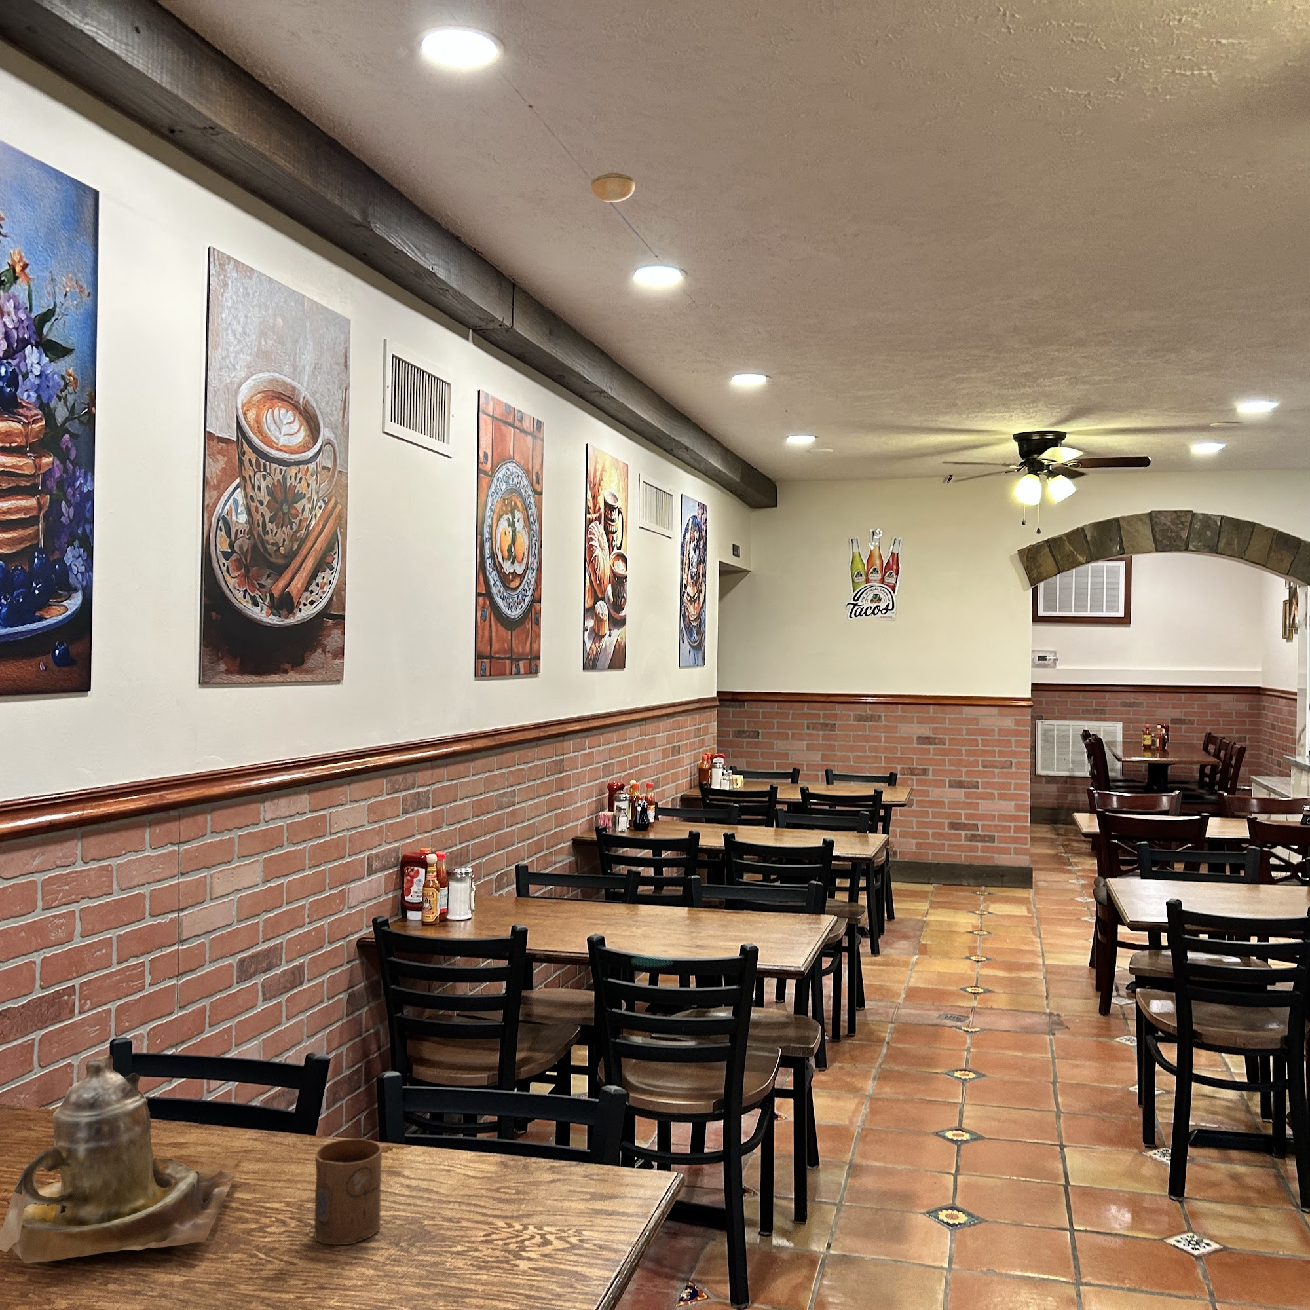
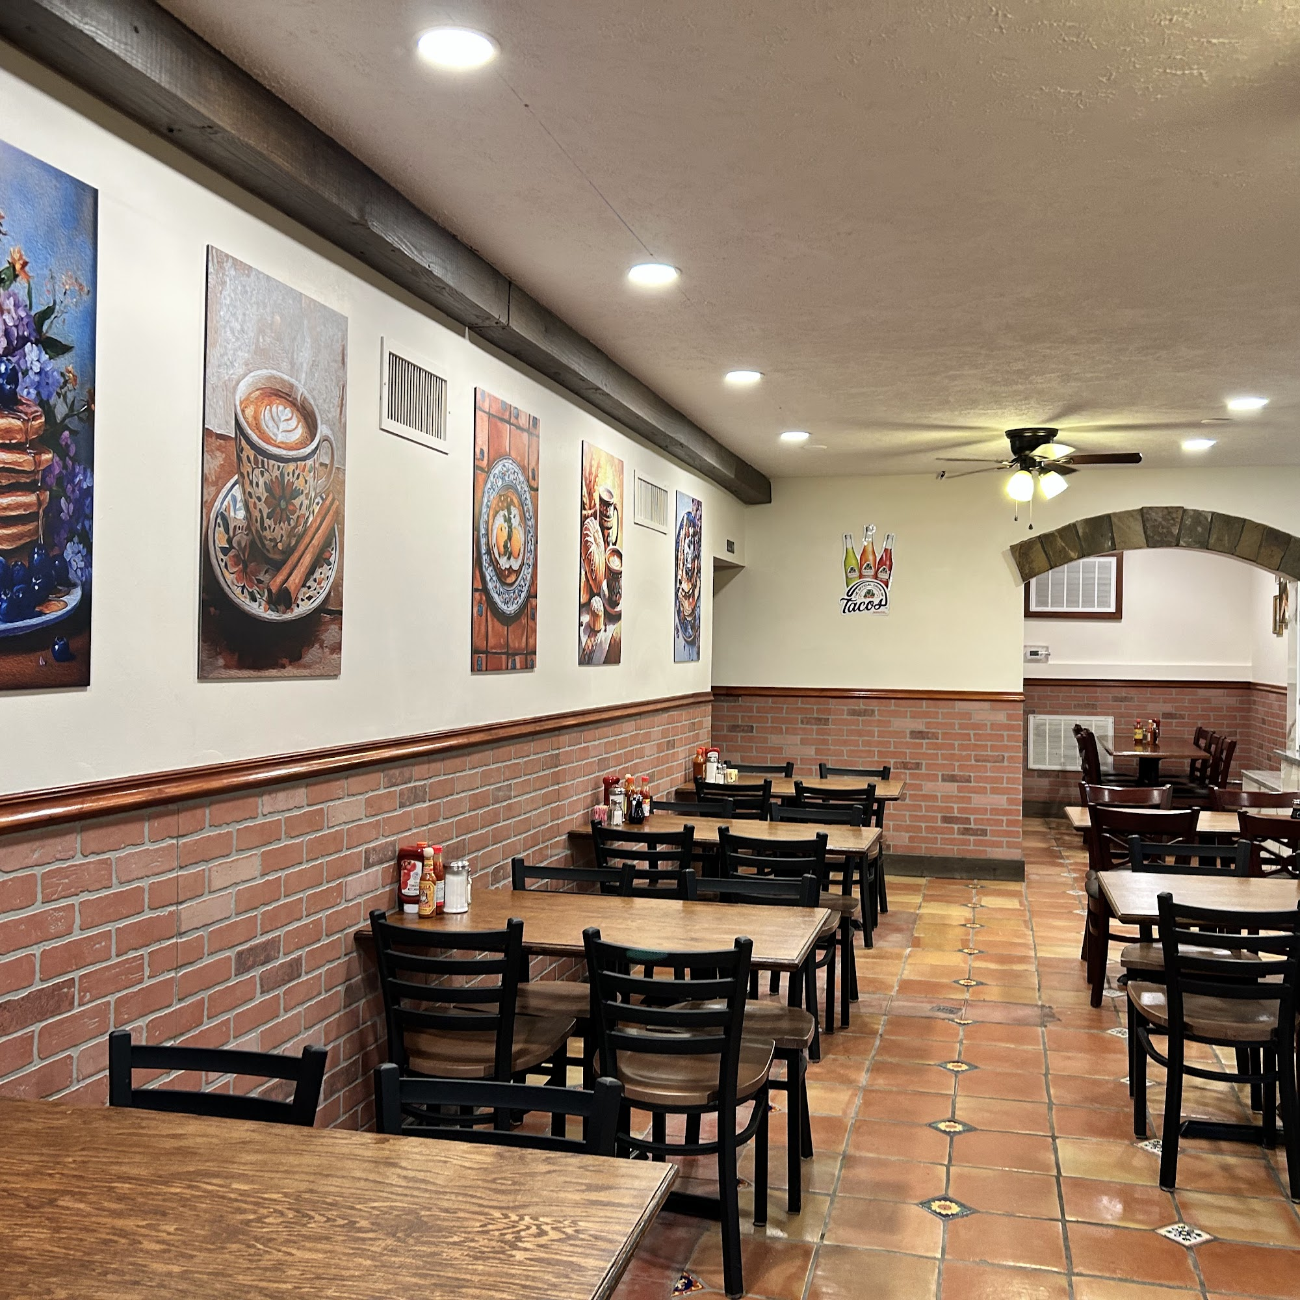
- cup [314,1137,383,1245]
- smoke detector [590,173,636,203]
- teapot [0,1054,246,1264]
